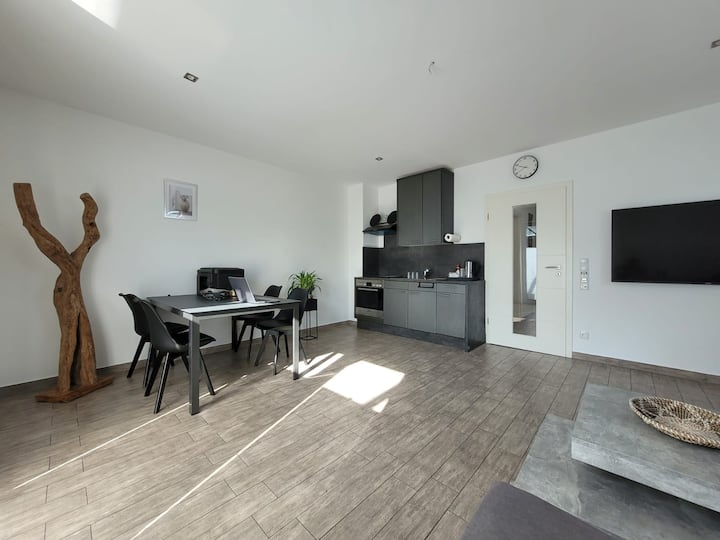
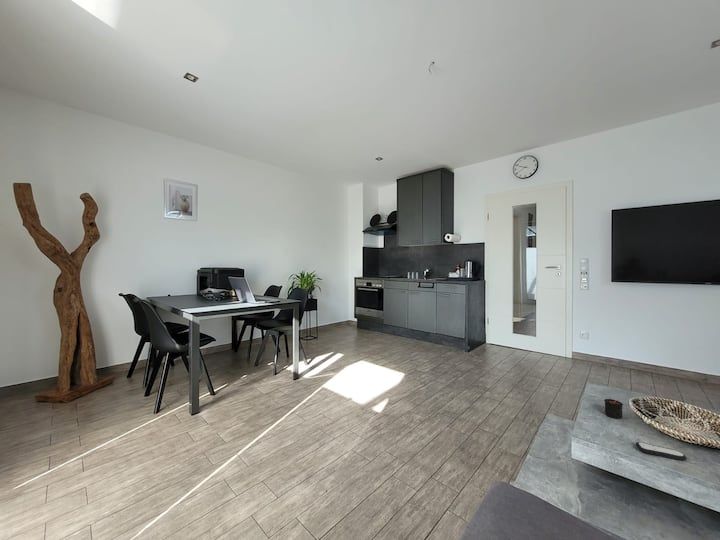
+ remote control [635,441,688,462]
+ candle [603,398,624,420]
